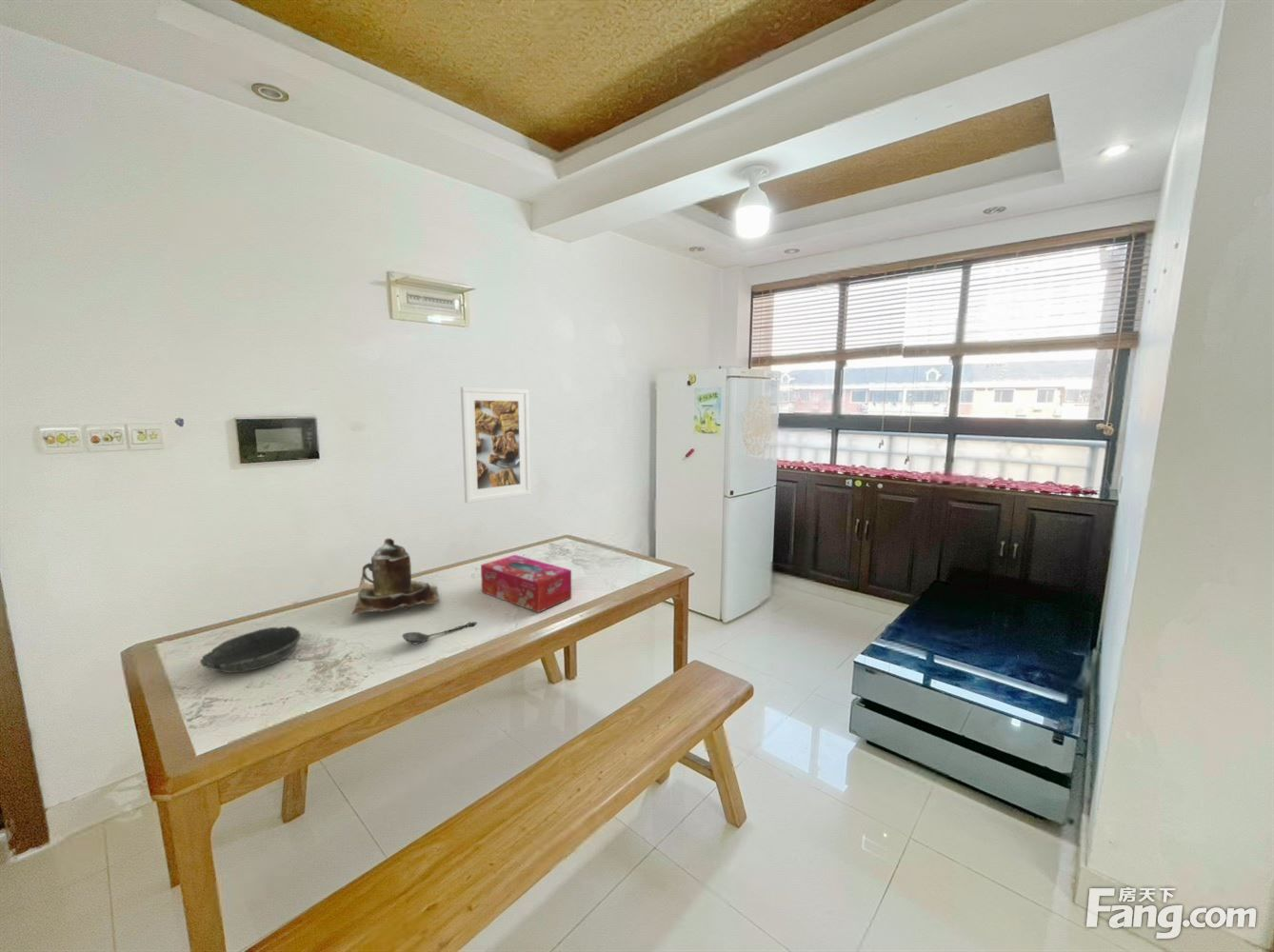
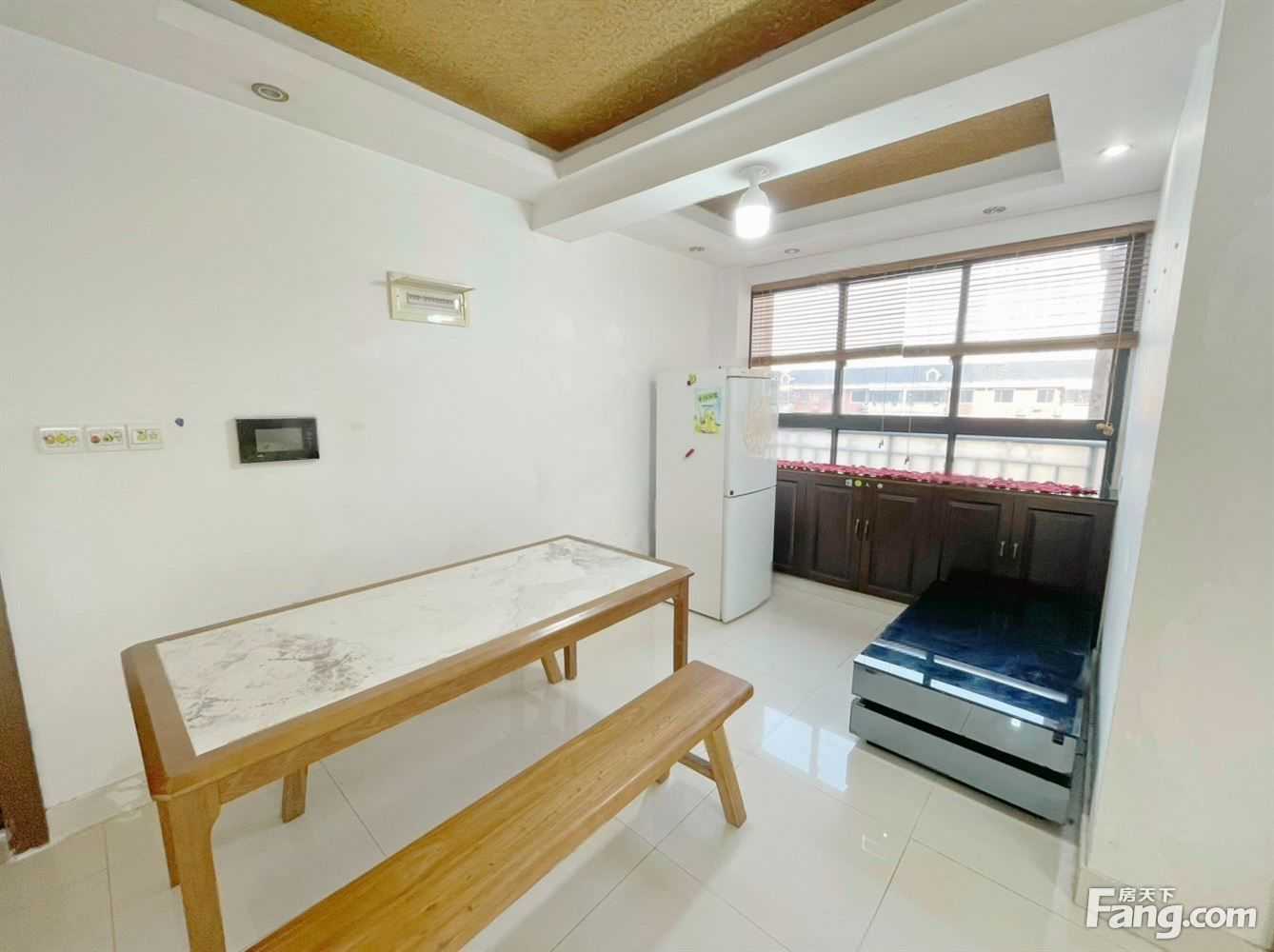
- spoon [401,621,478,645]
- teapot [350,537,440,616]
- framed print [460,386,531,504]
- bowl [199,625,302,674]
- tissue box [480,554,572,613]
